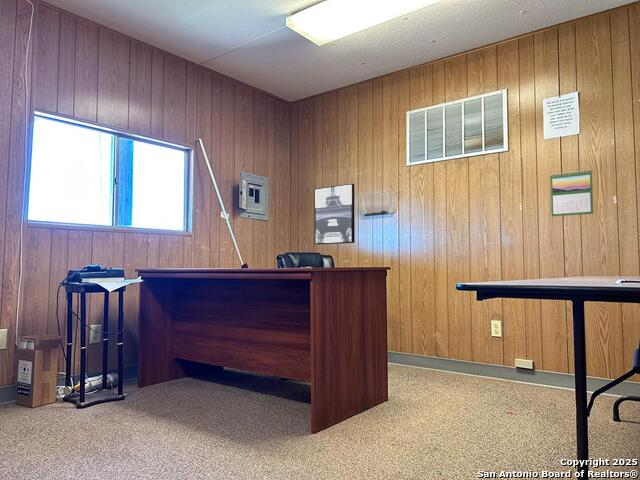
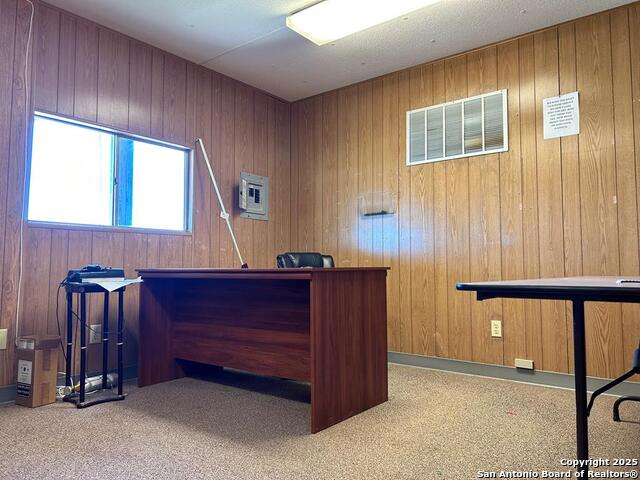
- calendar [550,169,594,217]
- wall art [314,183,356,245]
